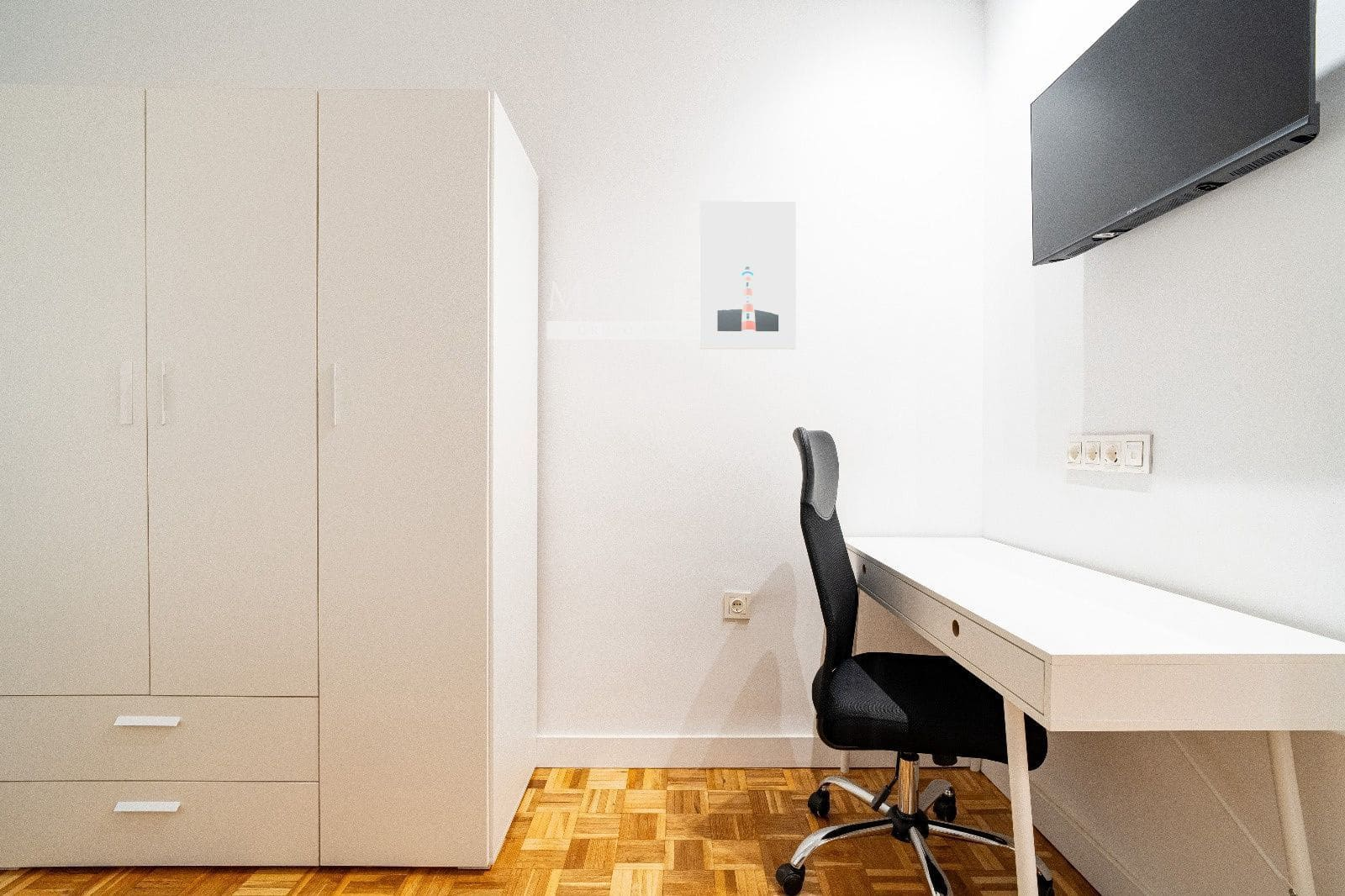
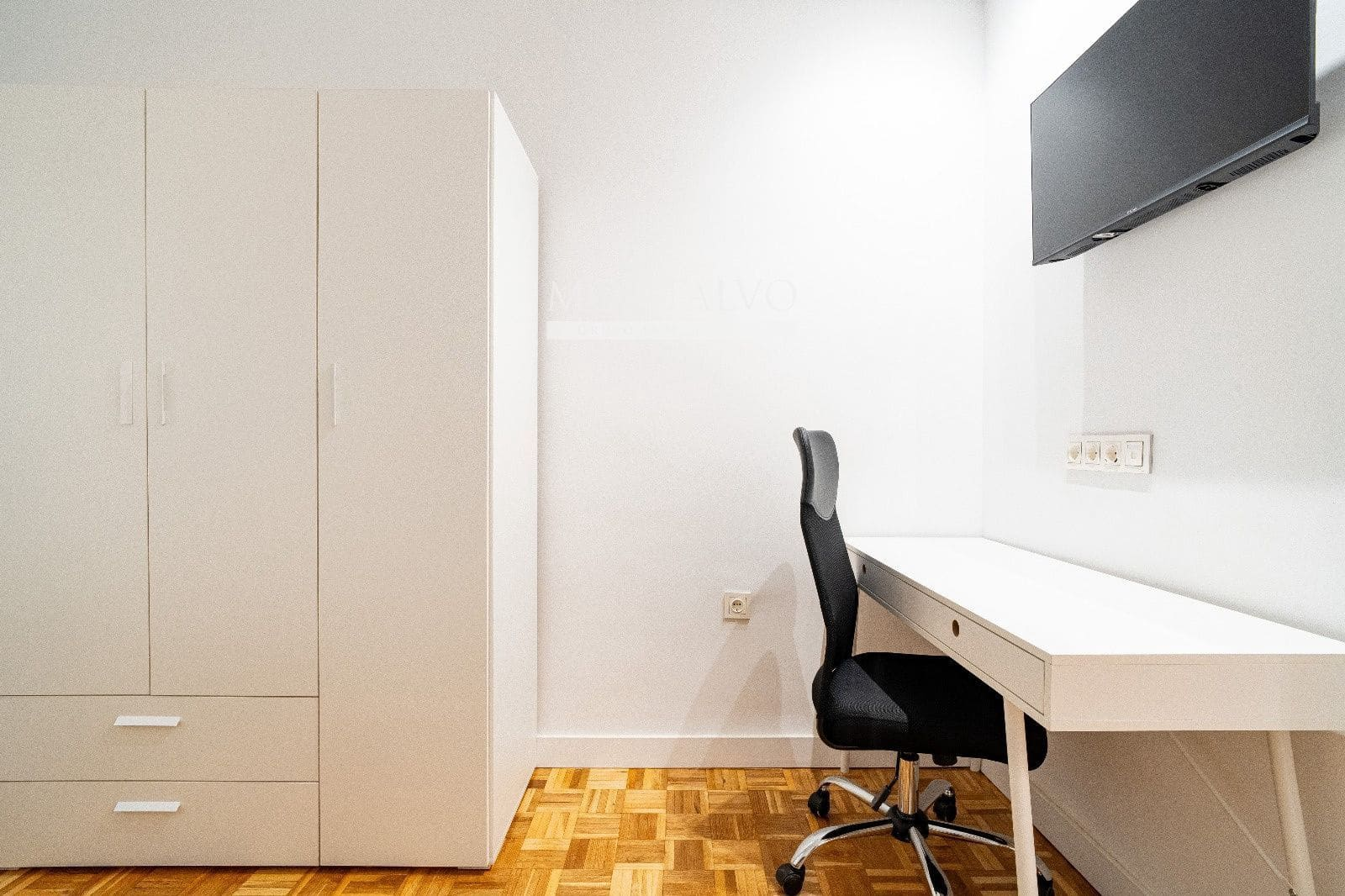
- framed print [699,200,797,350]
